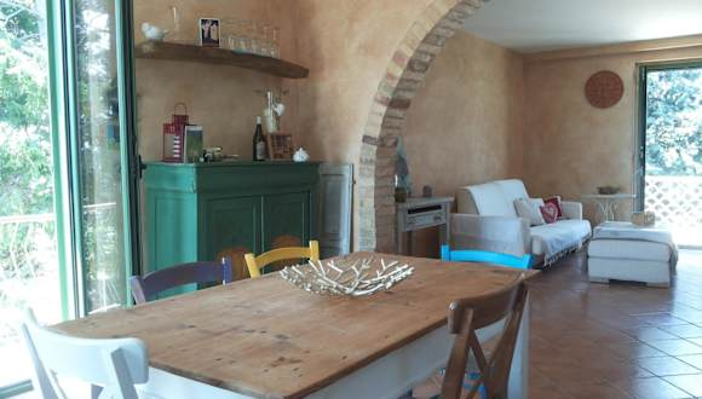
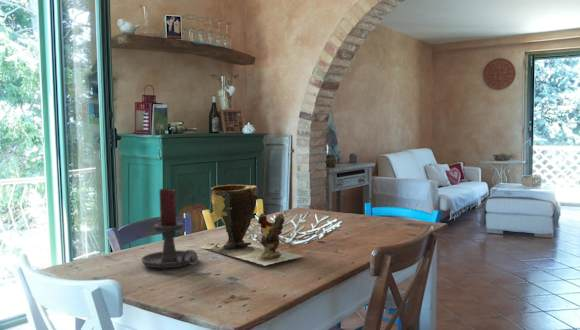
+ candle holder [140,187,199,269]
+ clay pot [199,183,304,267]
